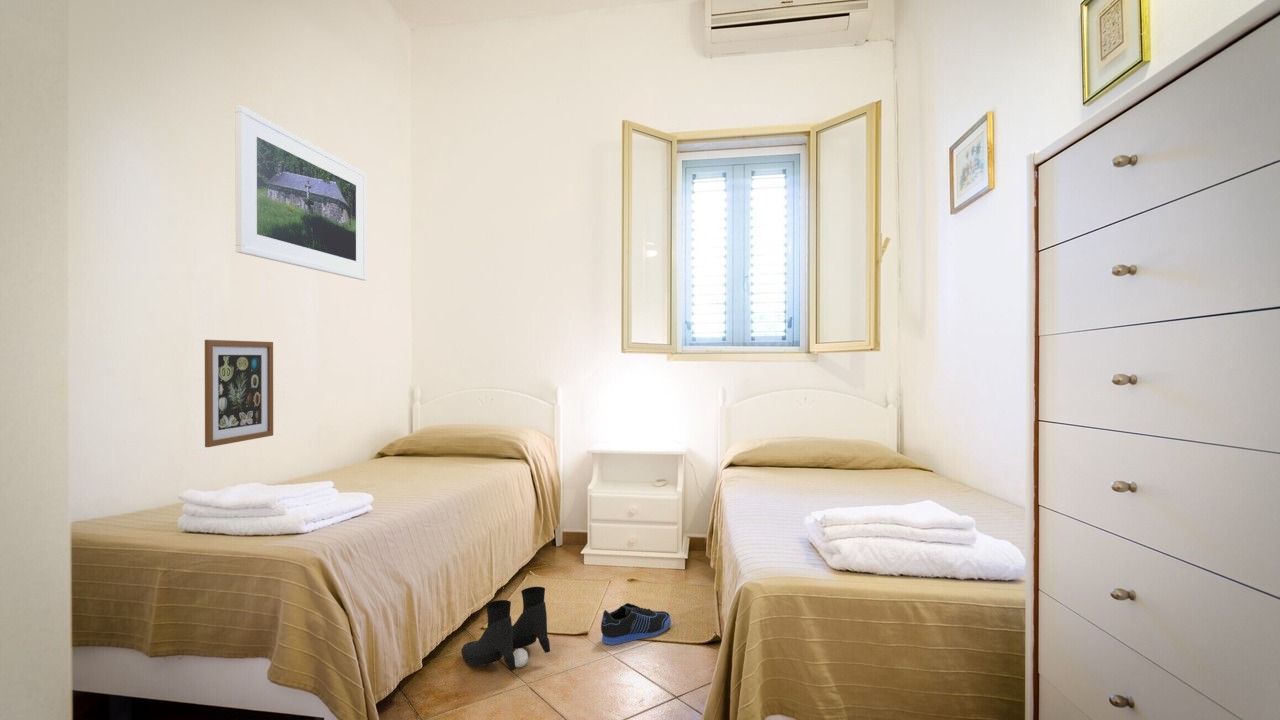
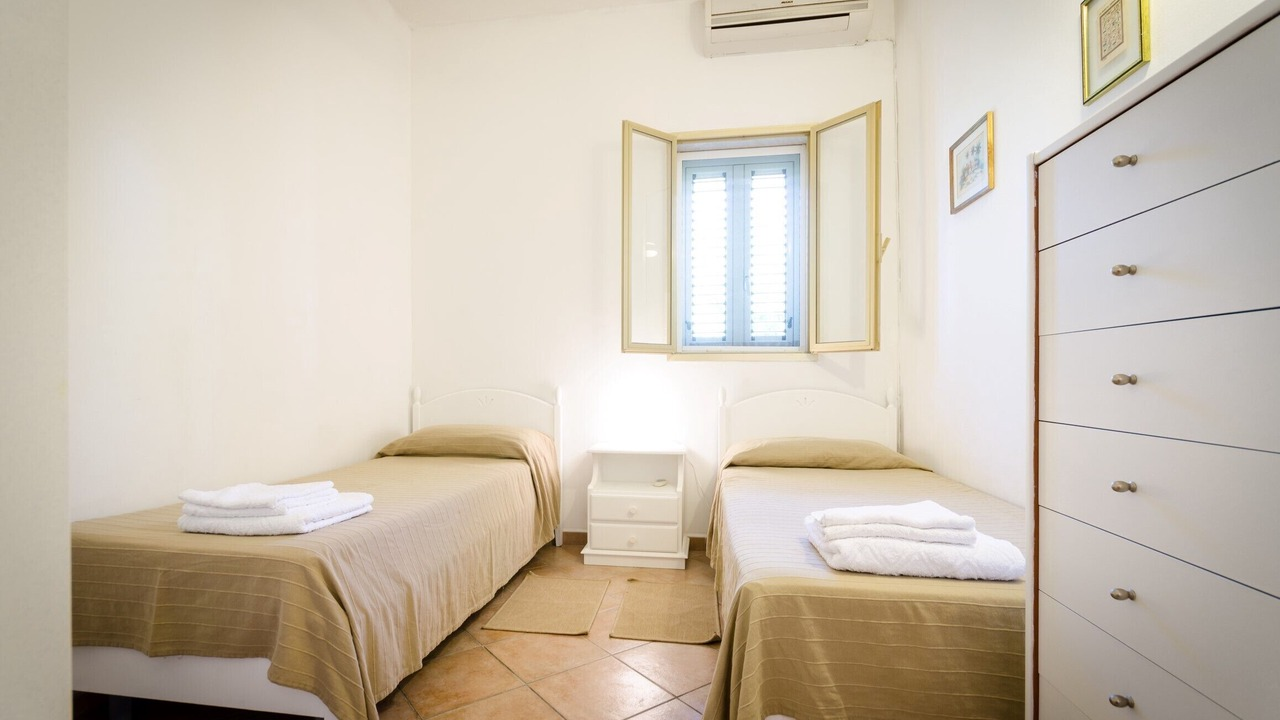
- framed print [234,105,368,281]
- boots [460,586,551,672]
- sneaker [600,602,672,646]
- wall art [204,339,274,448]
